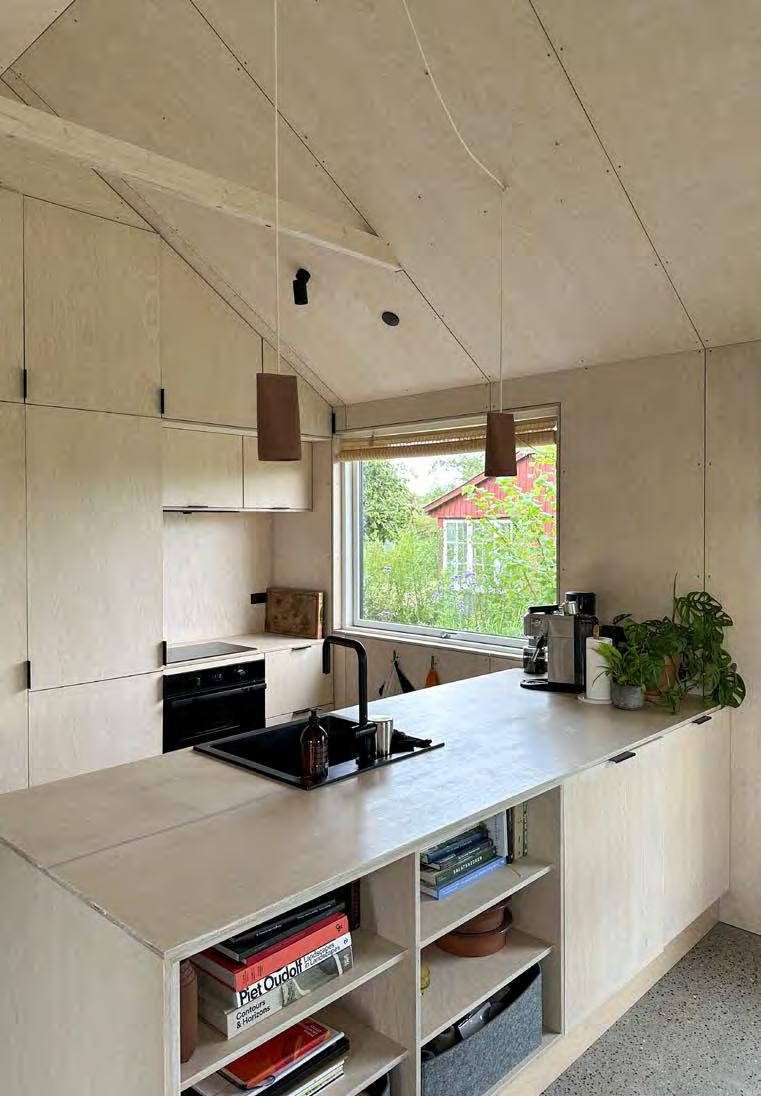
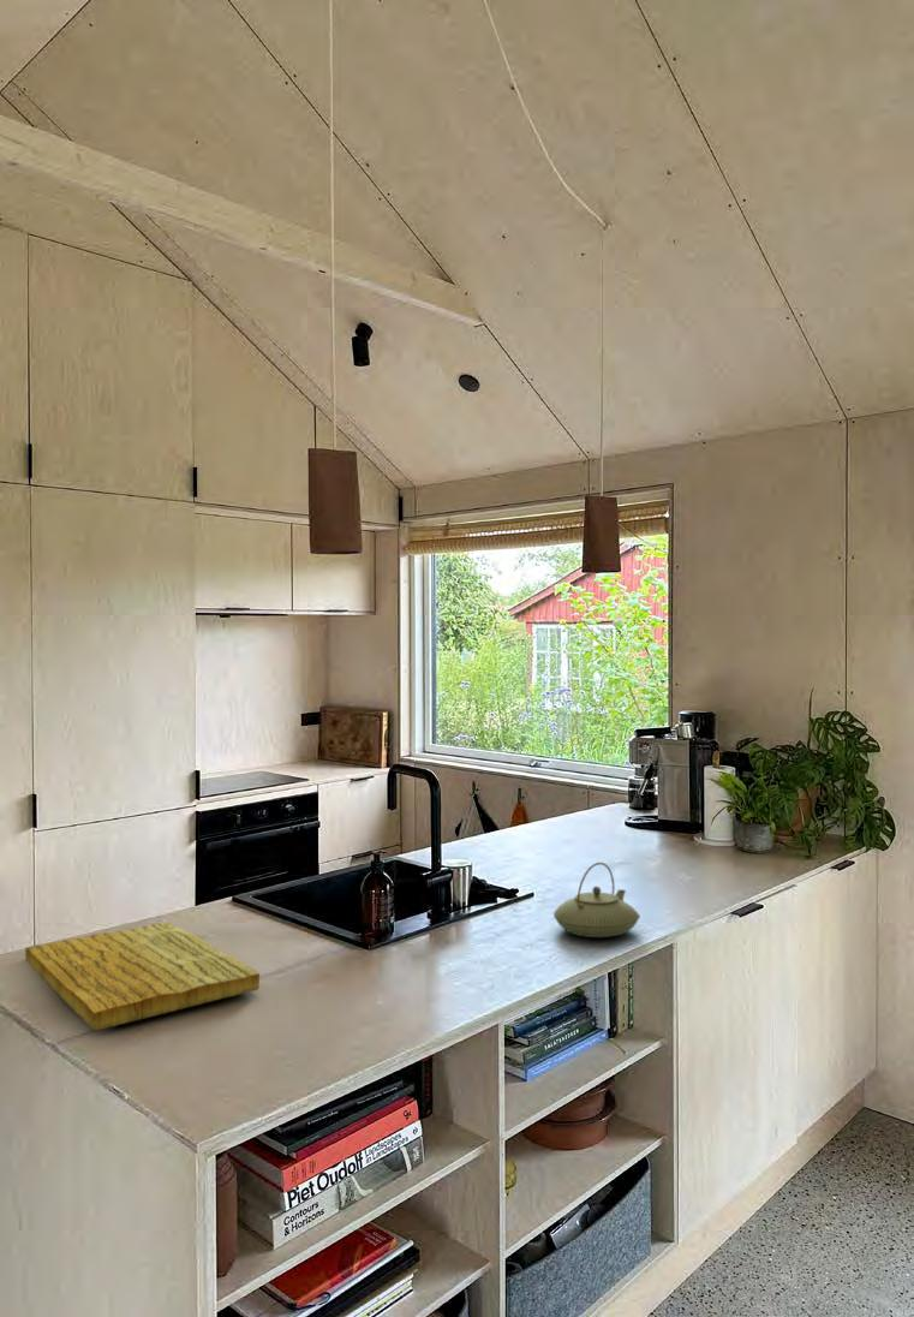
+ cutting board [24,920,261,1032]
+ teapot [552,862,641,938]
